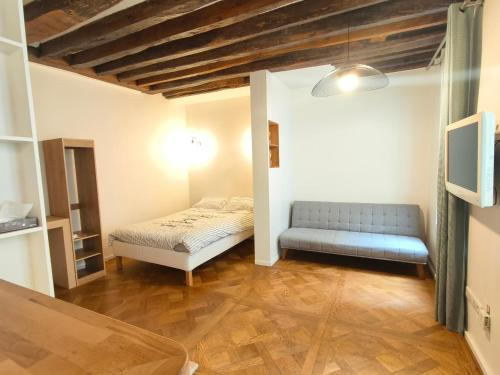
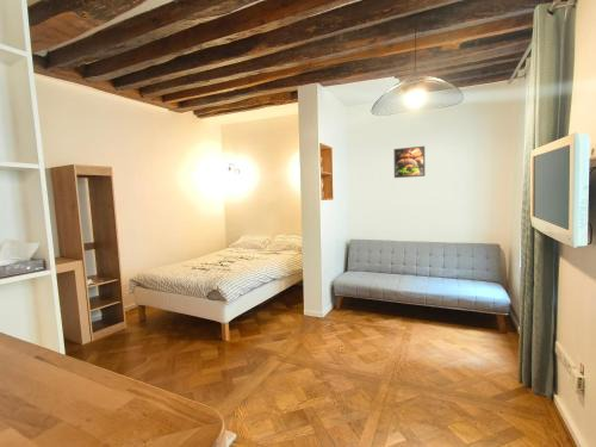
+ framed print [393,145,426,179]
